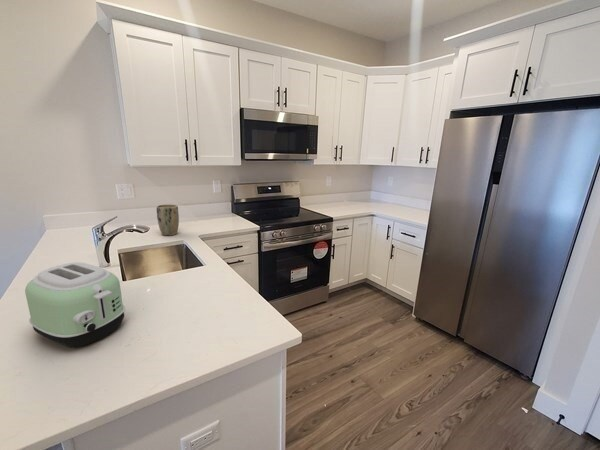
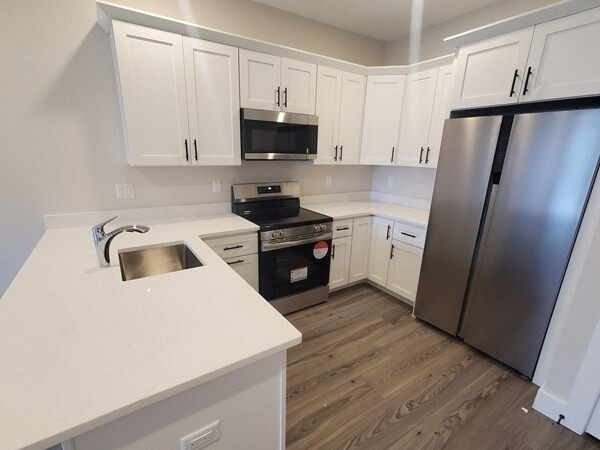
- toaster [24,261,126,348]
- plant pot [156,203,180,237]
